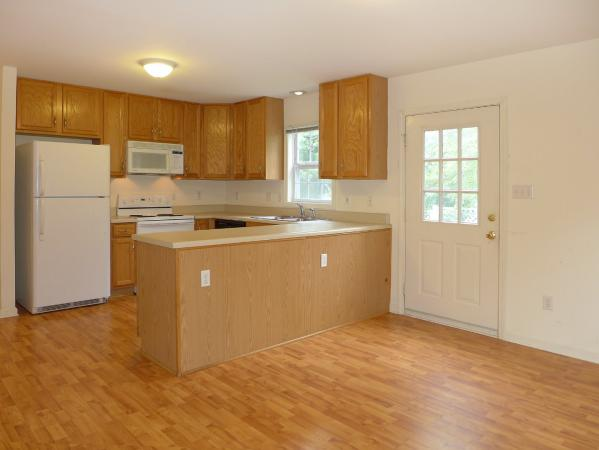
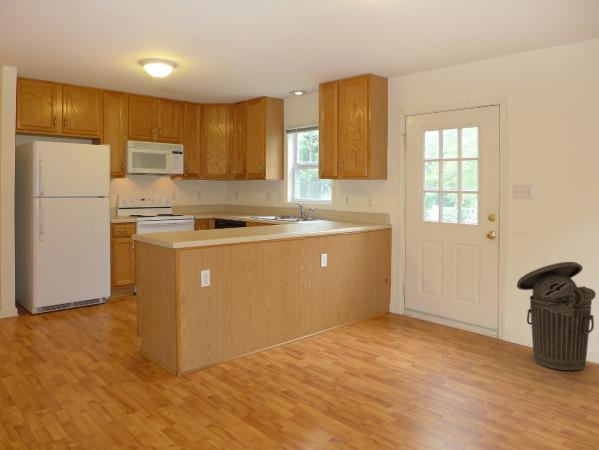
+ trash can [516,261,597,371]
